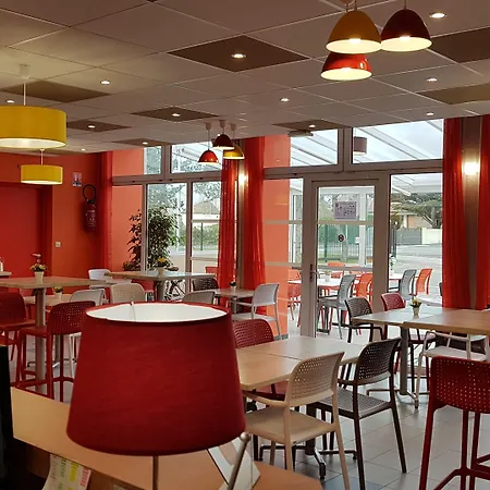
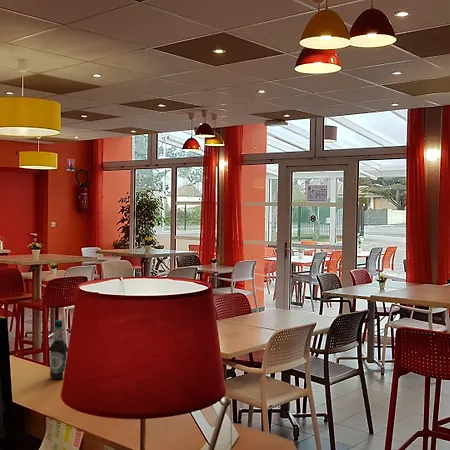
+ bottle [49,319,68,380]
